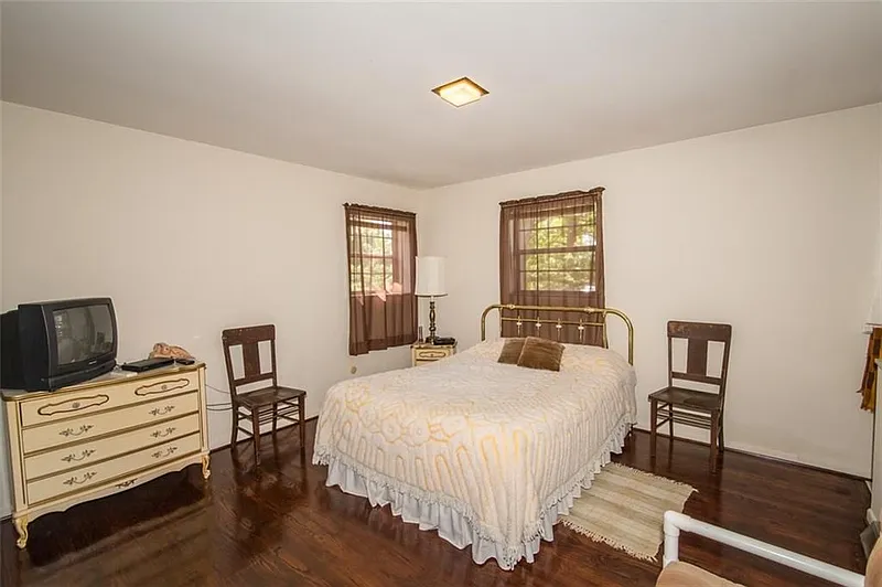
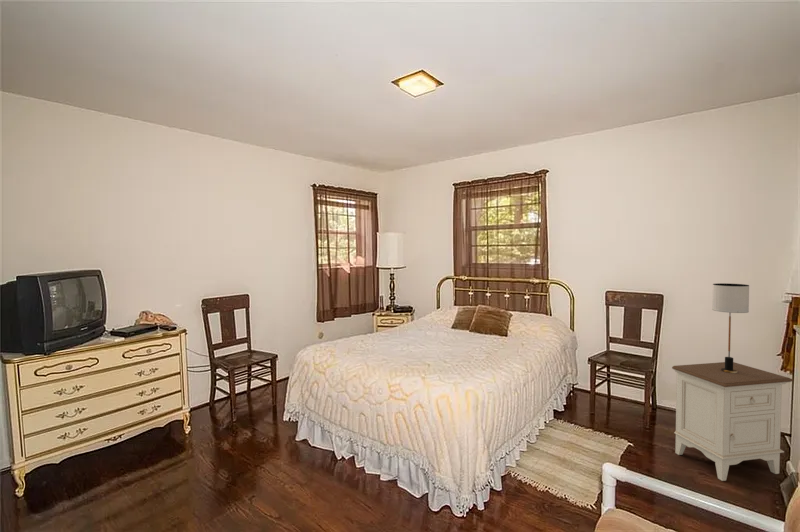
+ table lamp [711,282,750,373]
+ nightstand [671,361,795,482]
